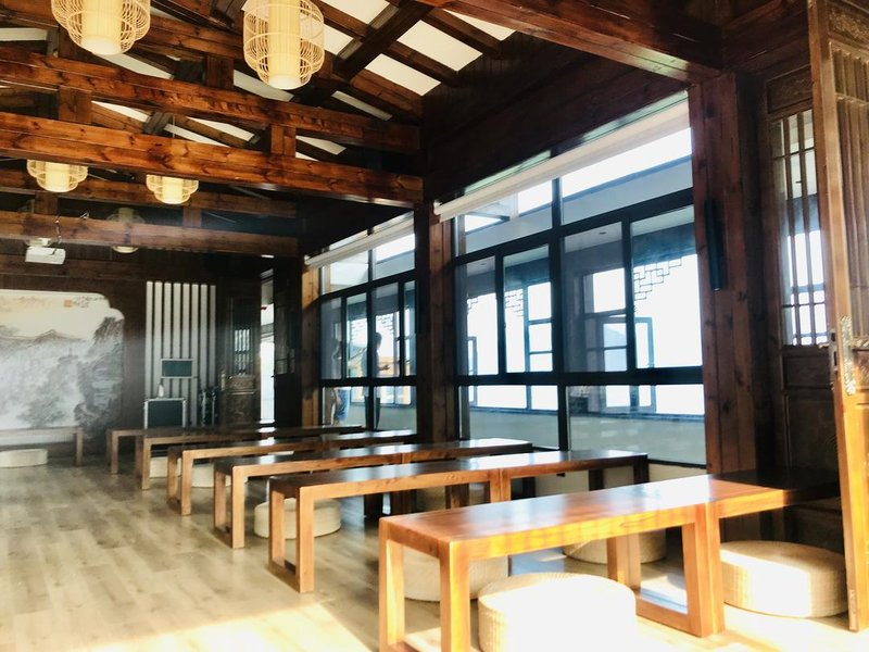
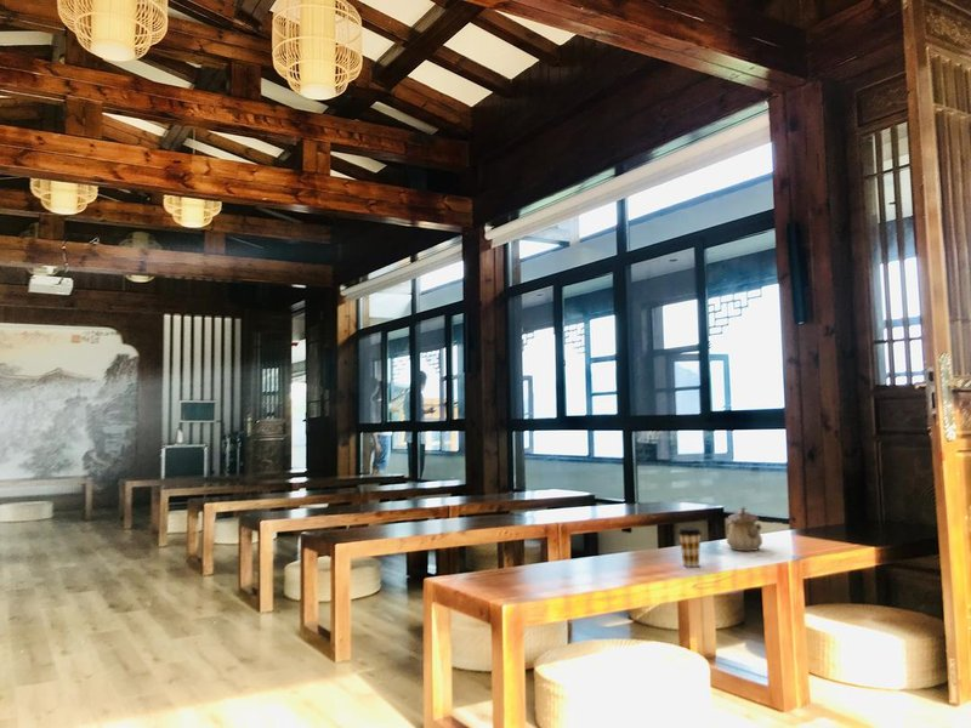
+ coffee cup [677,527,703,568]
+ teapot [725,506,763,552]
